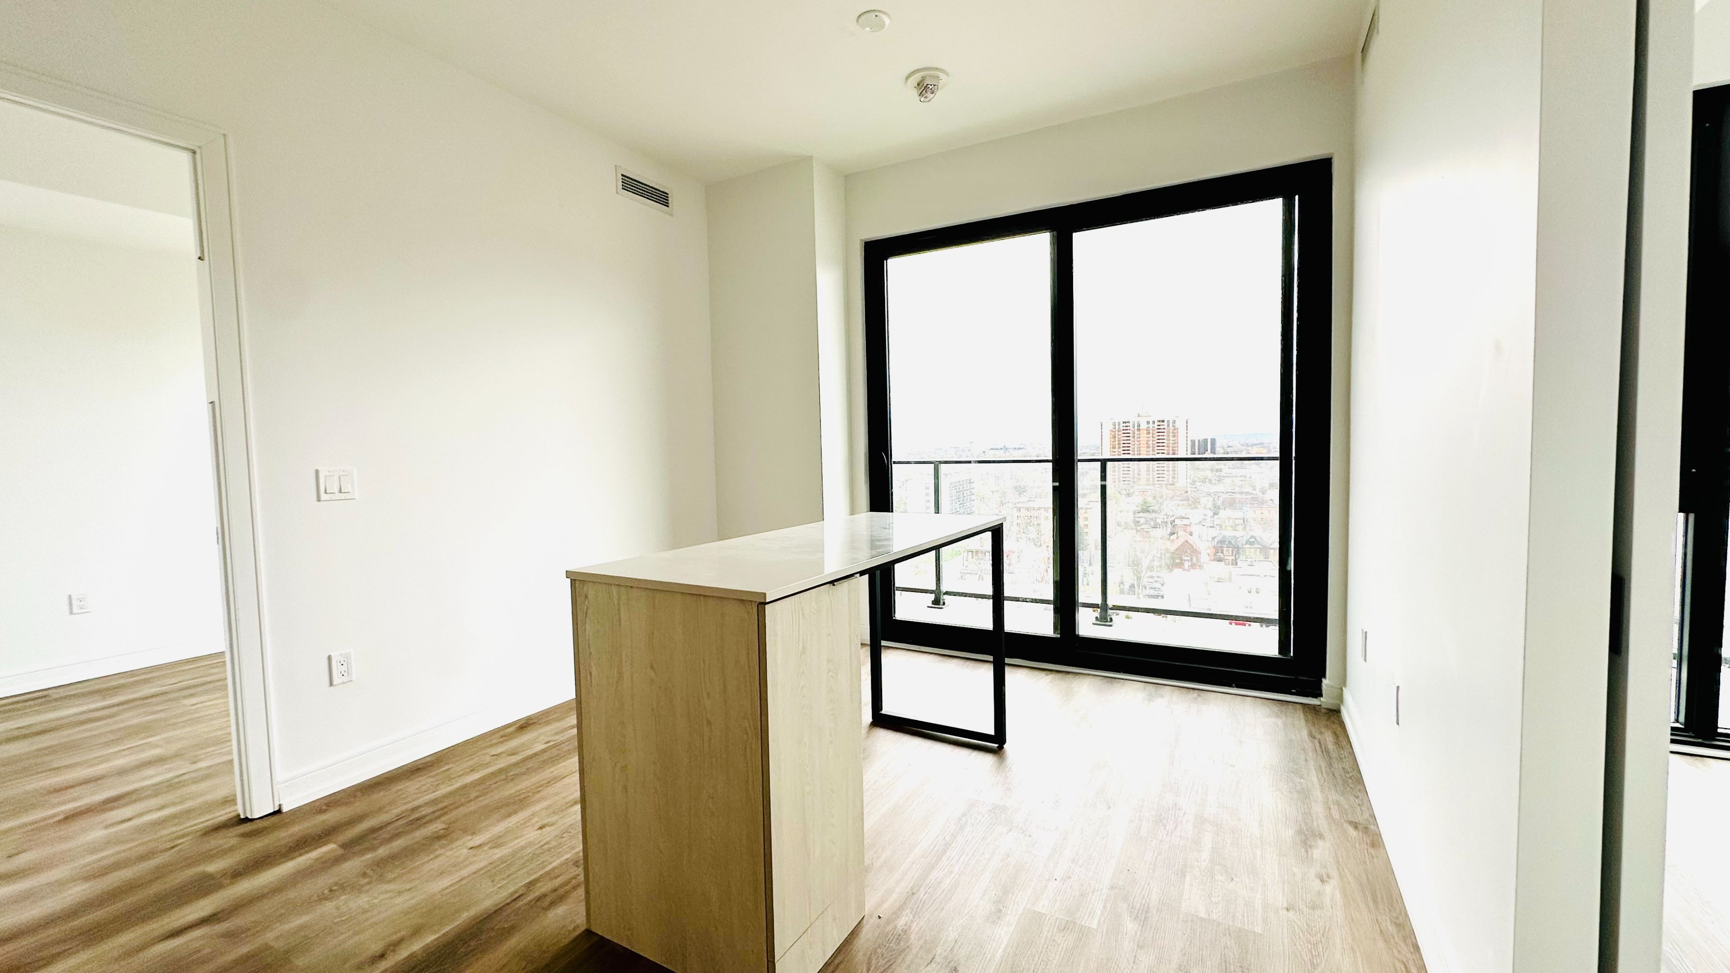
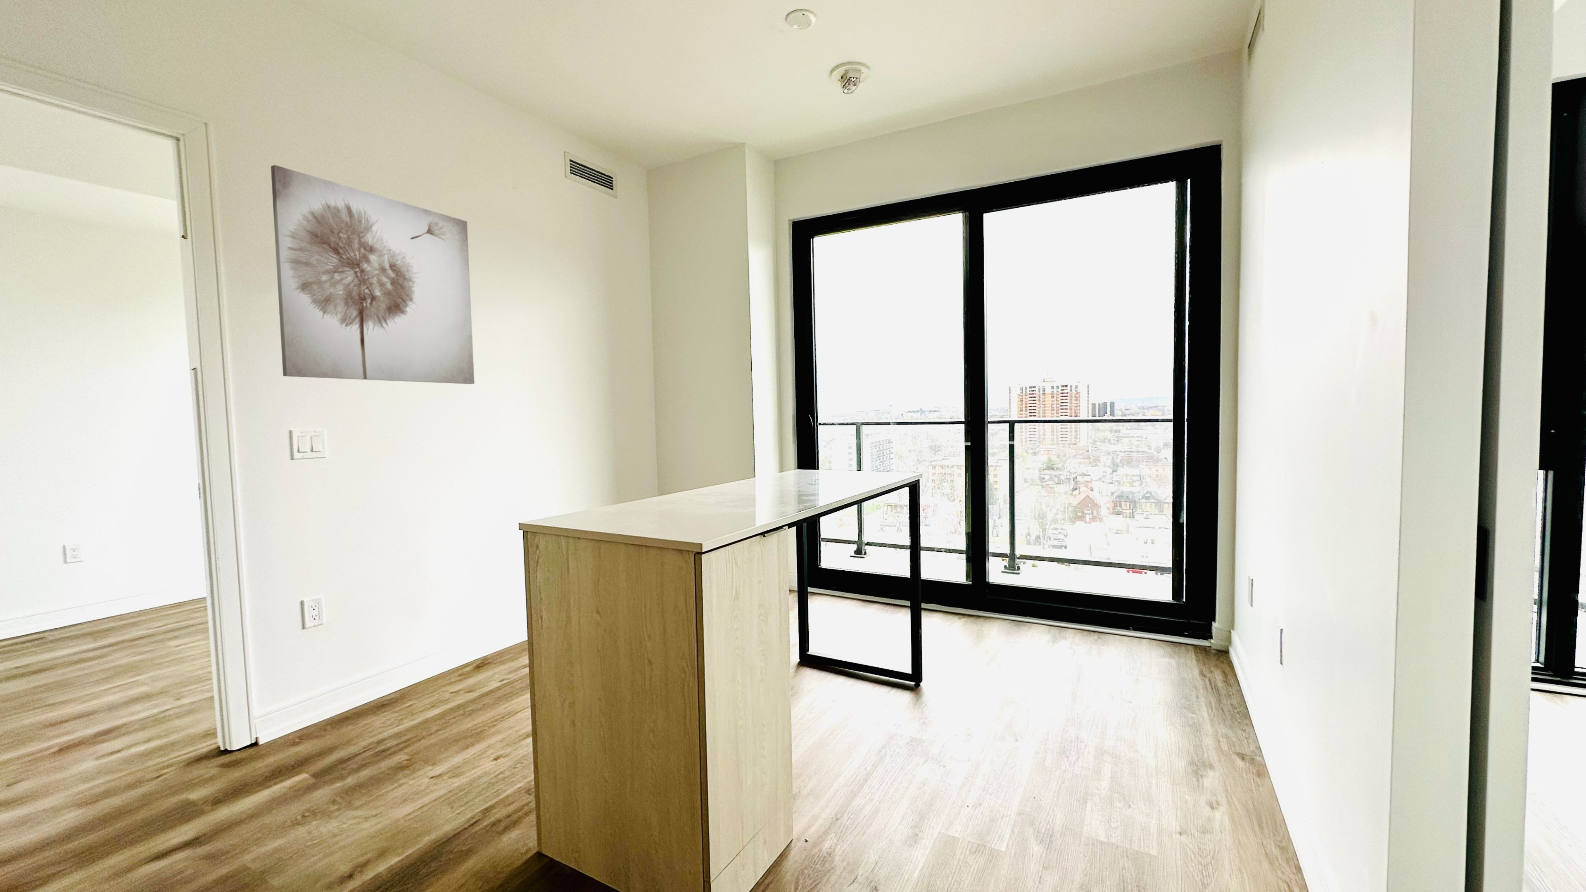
+ wall art [270,164,475,384]
